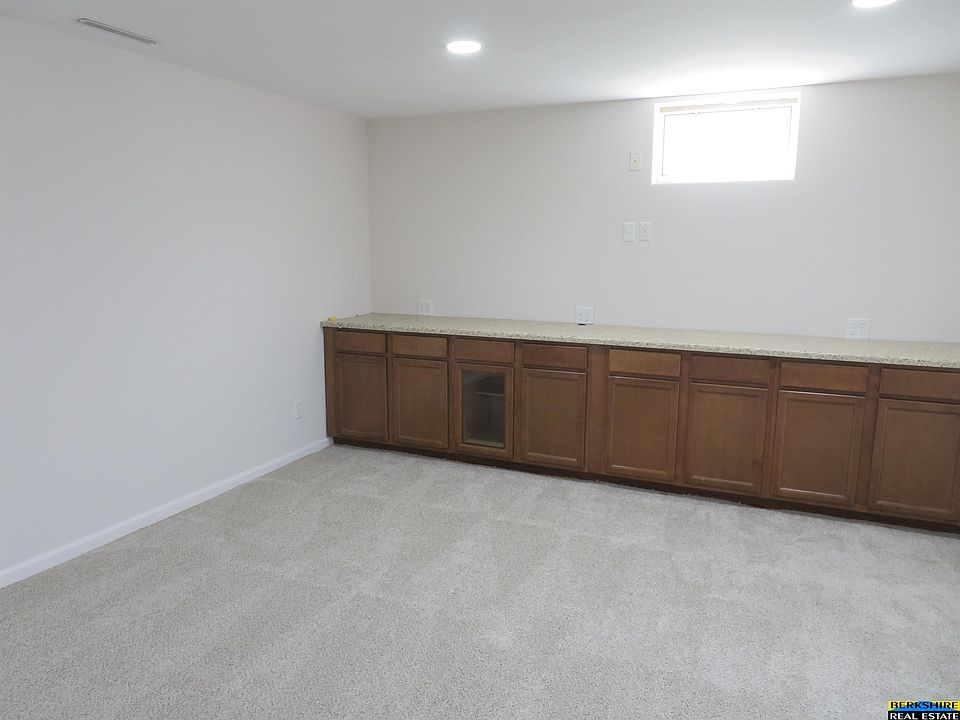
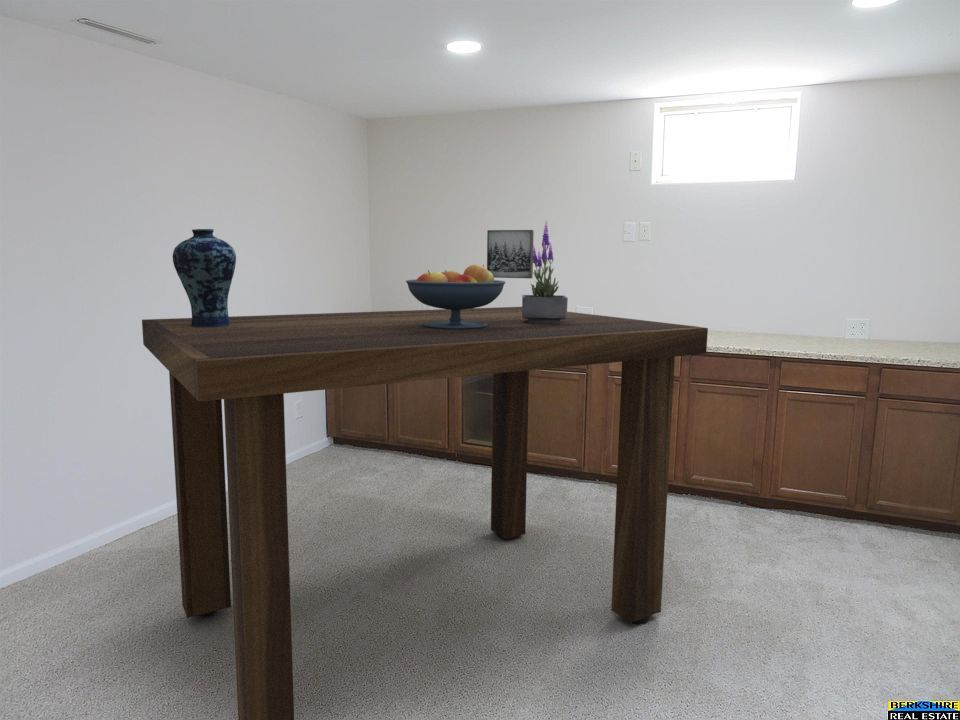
+ wall art [486,229,535,279]
+ fruit bowl [405,264,506,329]
+ potted plant [521,220,569,324]
+ vase [172,228,237,327]
+ dining table [141,306,709,720]
